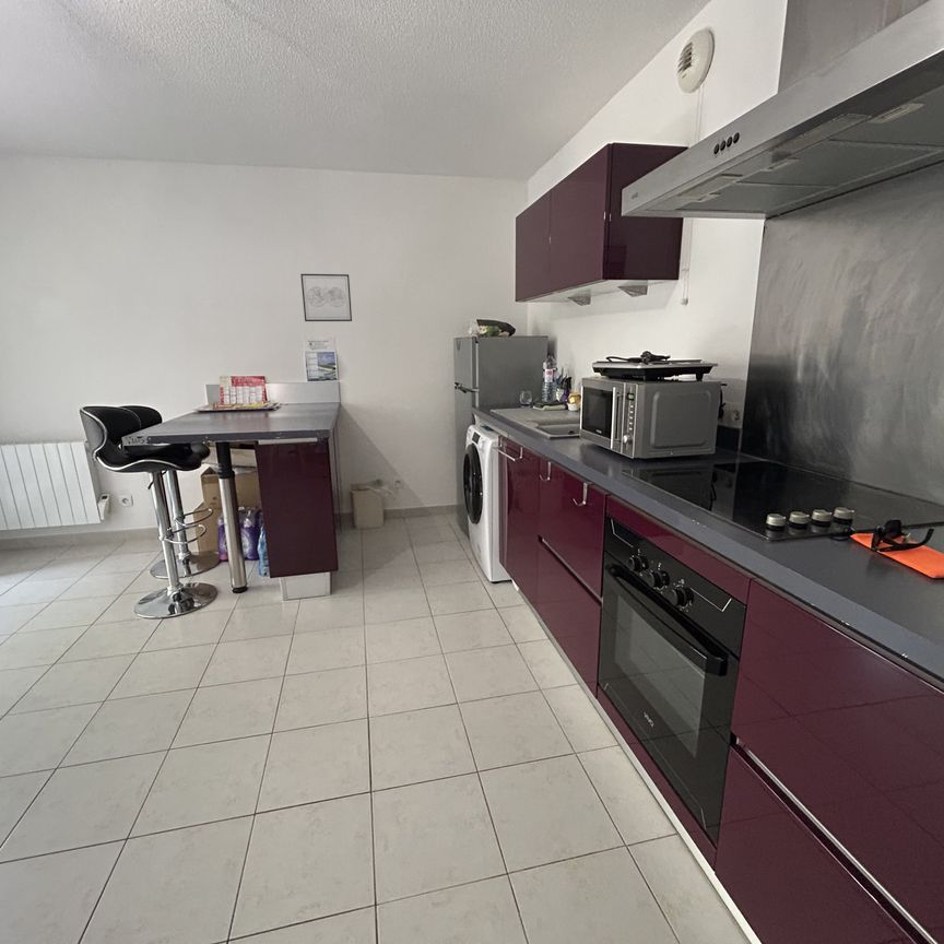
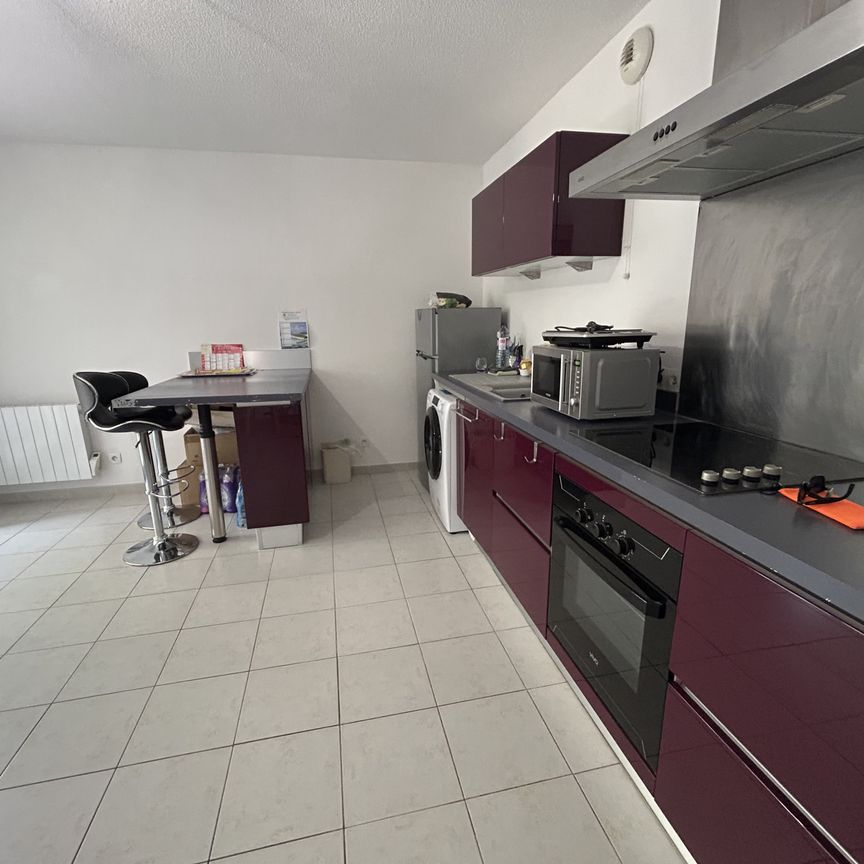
- wall art [299,273,353,322]
